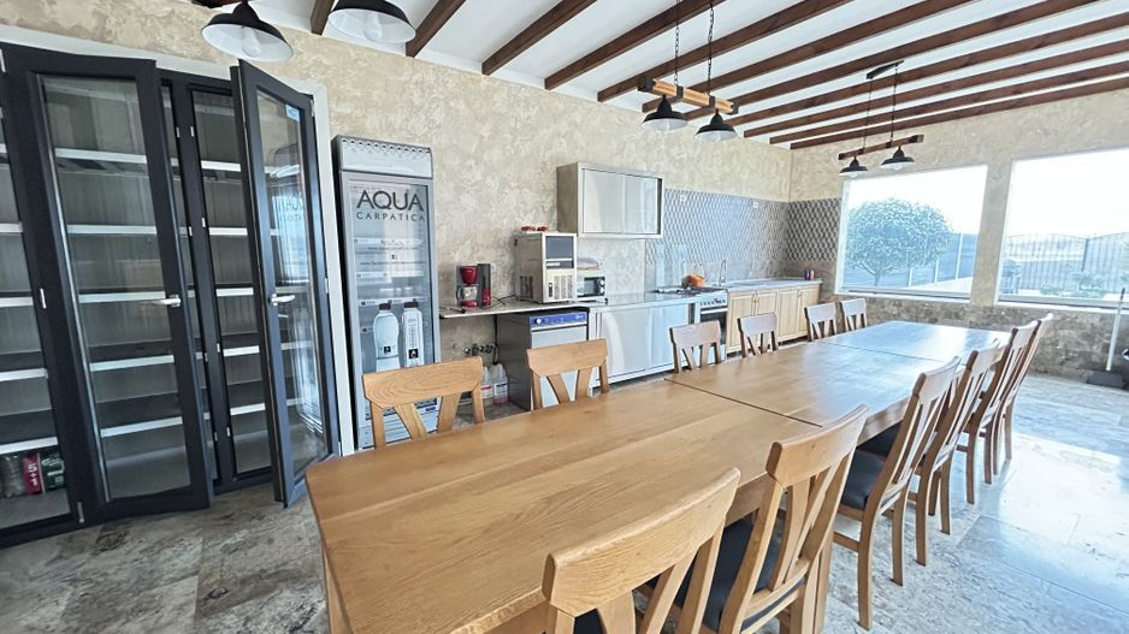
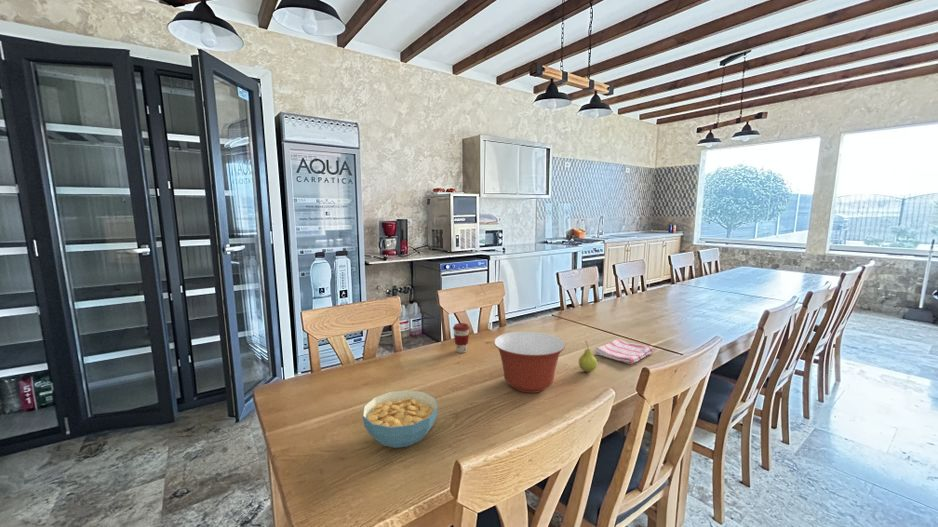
+ coffee cup [452,322,471,354]
+ fruit [578,340,598,373]
+ mixing bowl [493,331,566,394]
+ cereal bowl [362,389,439,449]
+ dish towel [594,338,655,365]
